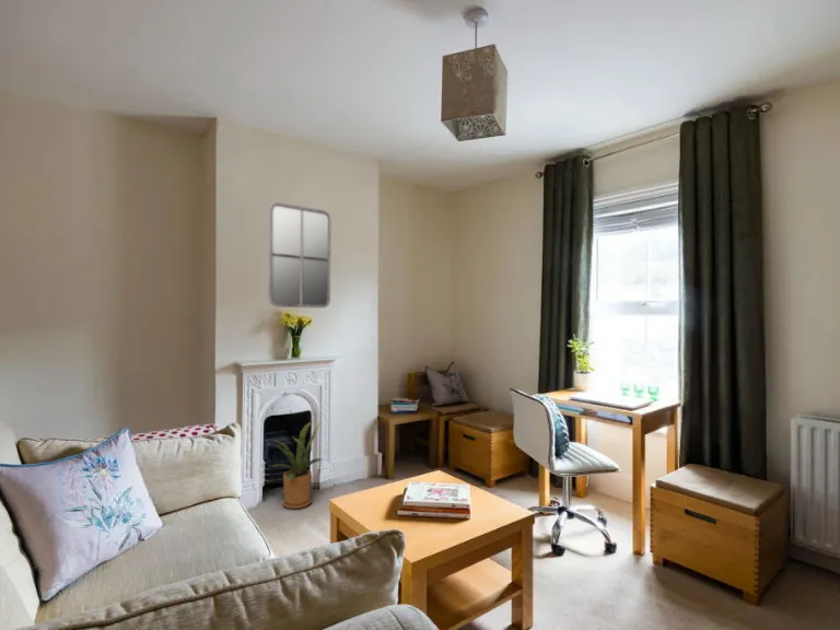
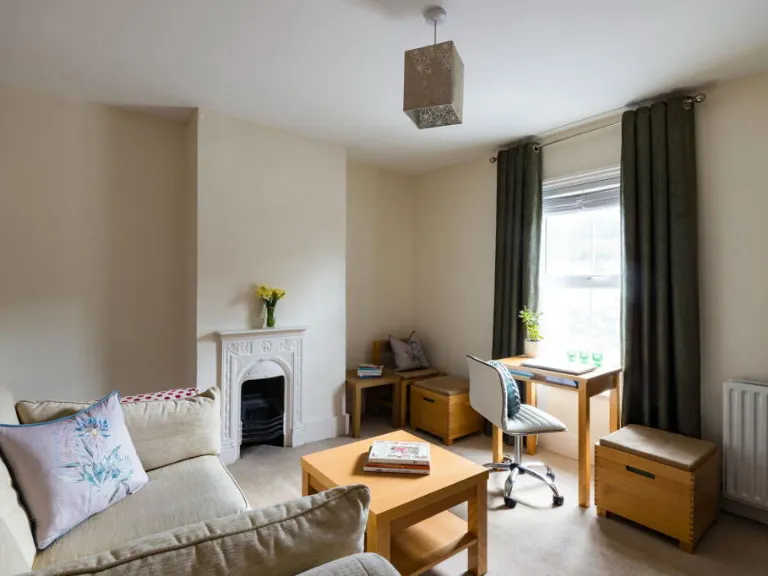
- home mirror [267,201,331,308]
- house plant [265,419,323,510]
